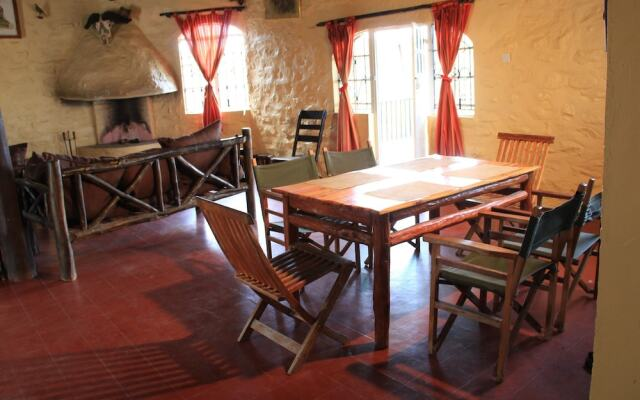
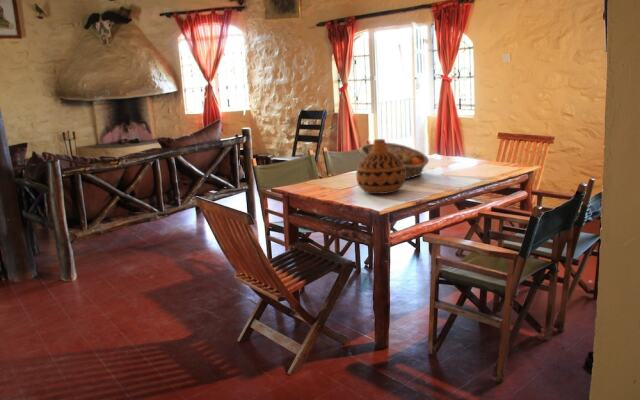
+ fruit basket [358,141,430,180]
+ vase [355,138,406,195]
